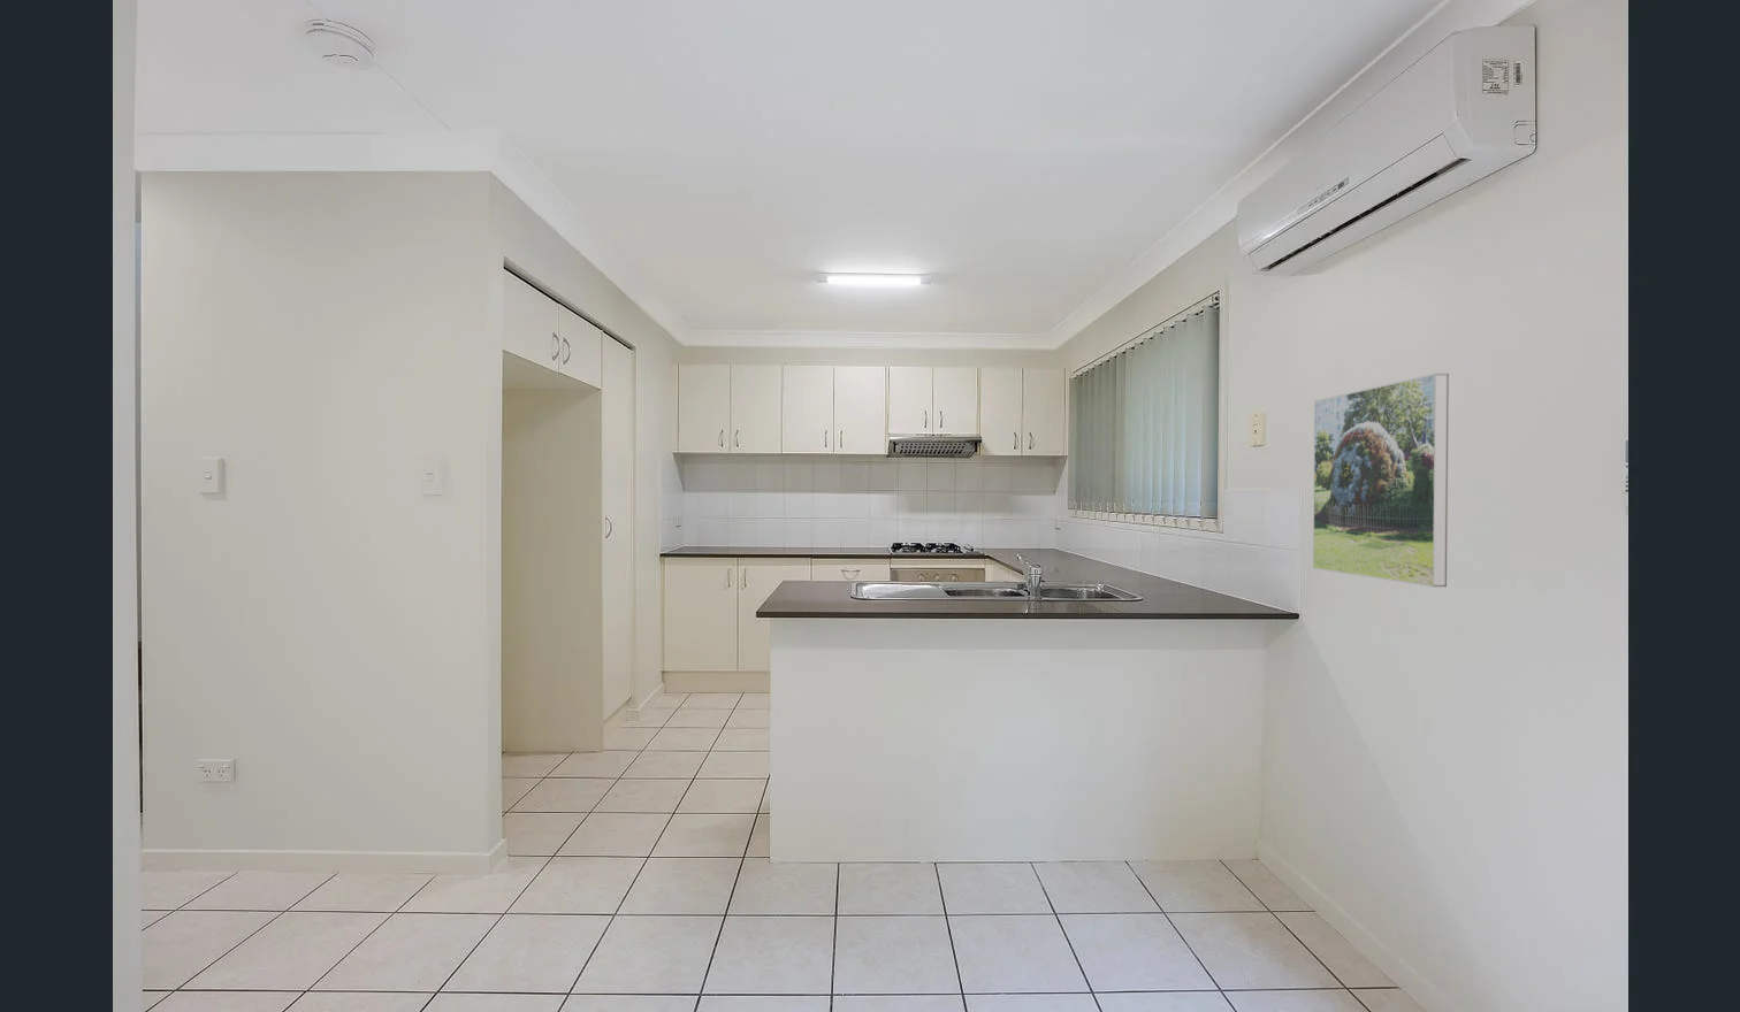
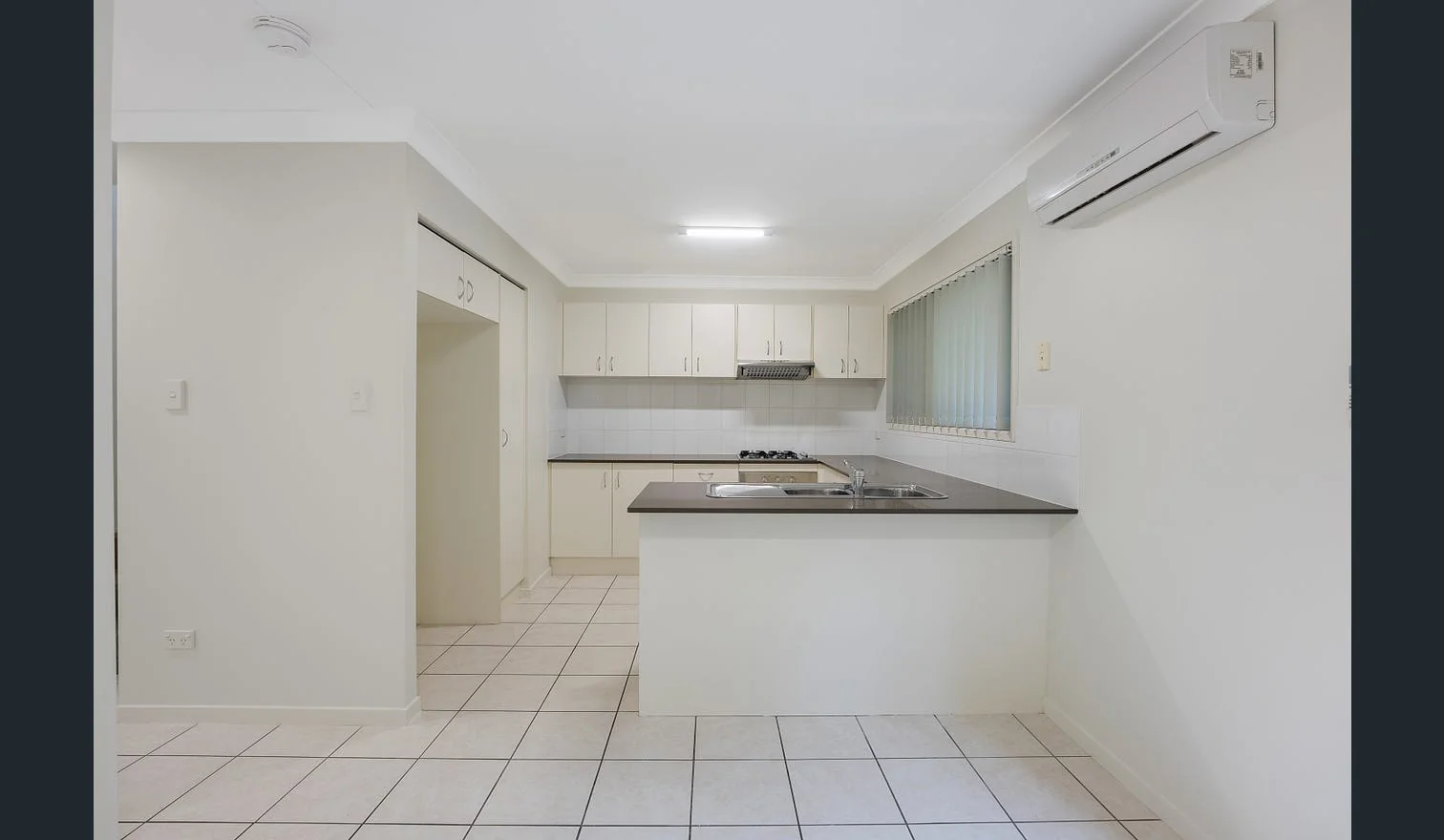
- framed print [1312,372,1450,588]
